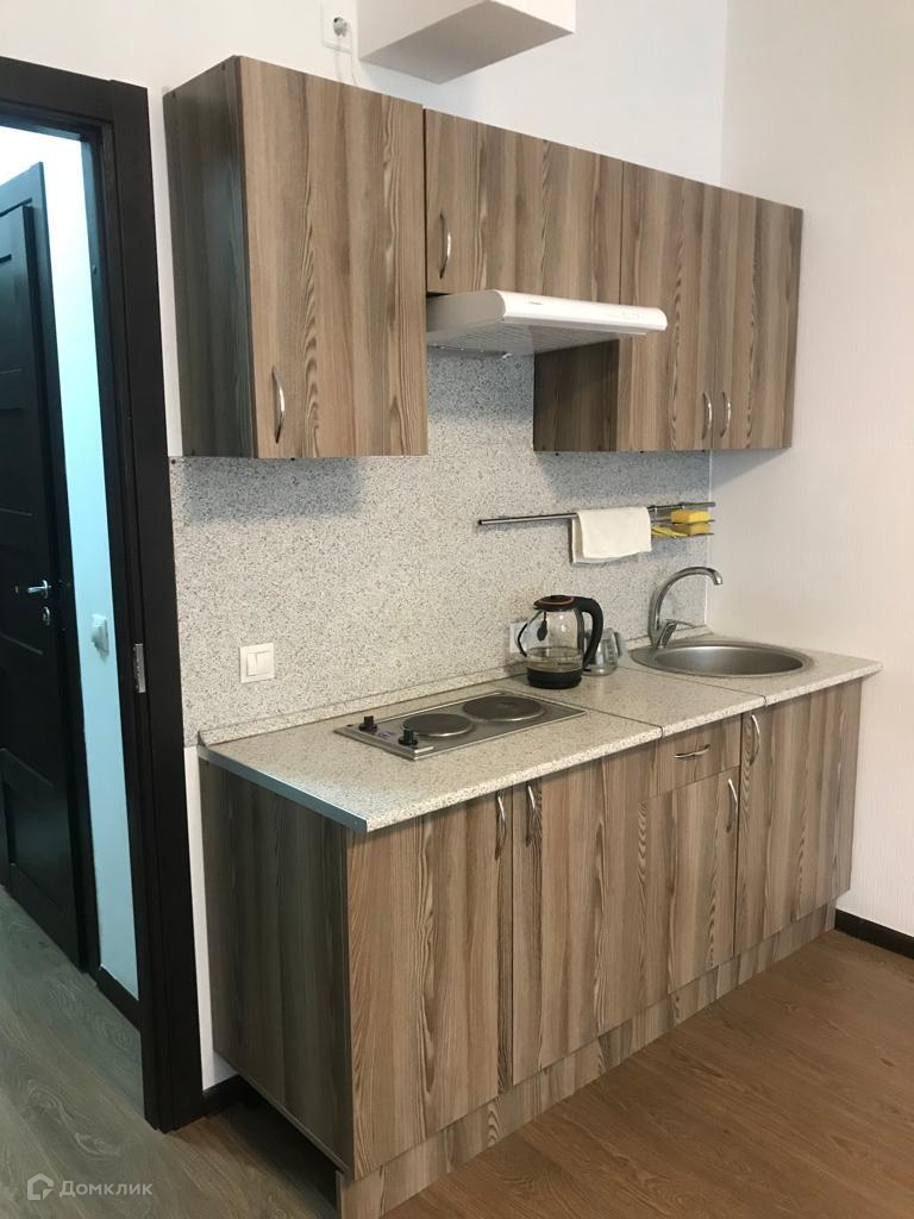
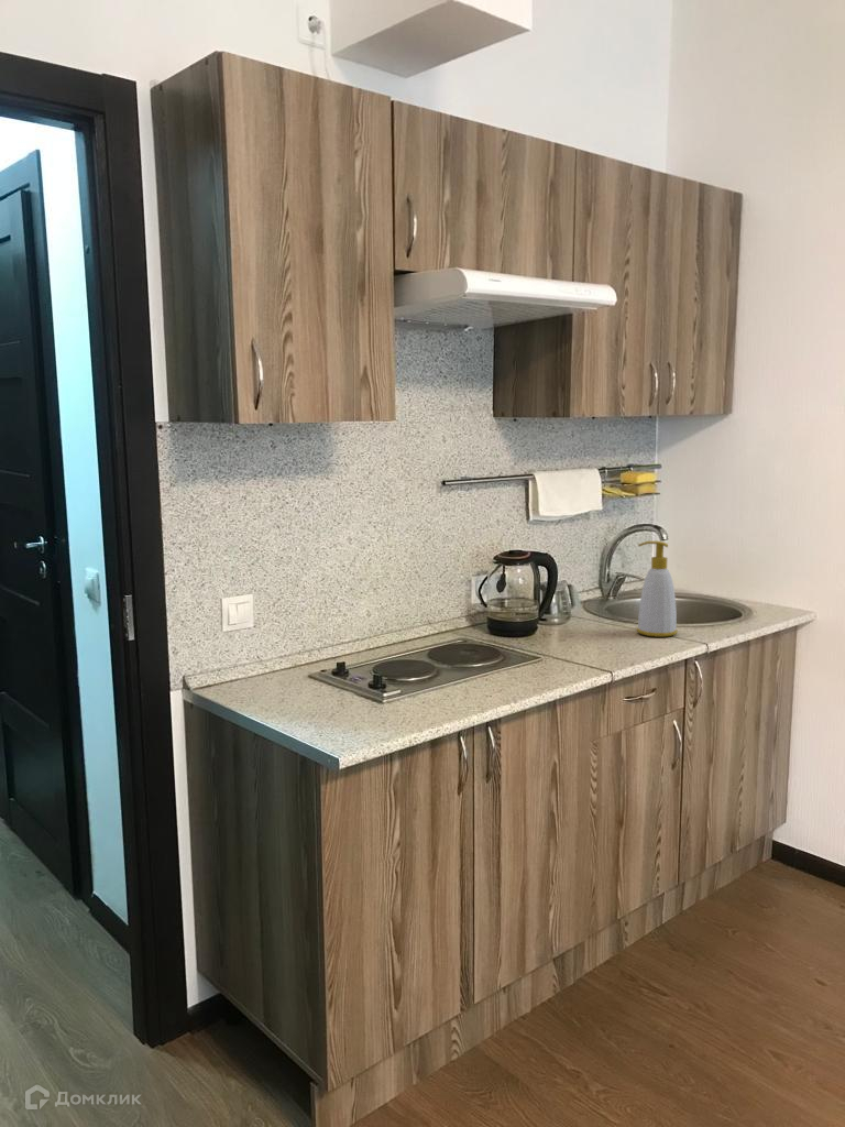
+ soap bottle [636,540,679,638]
